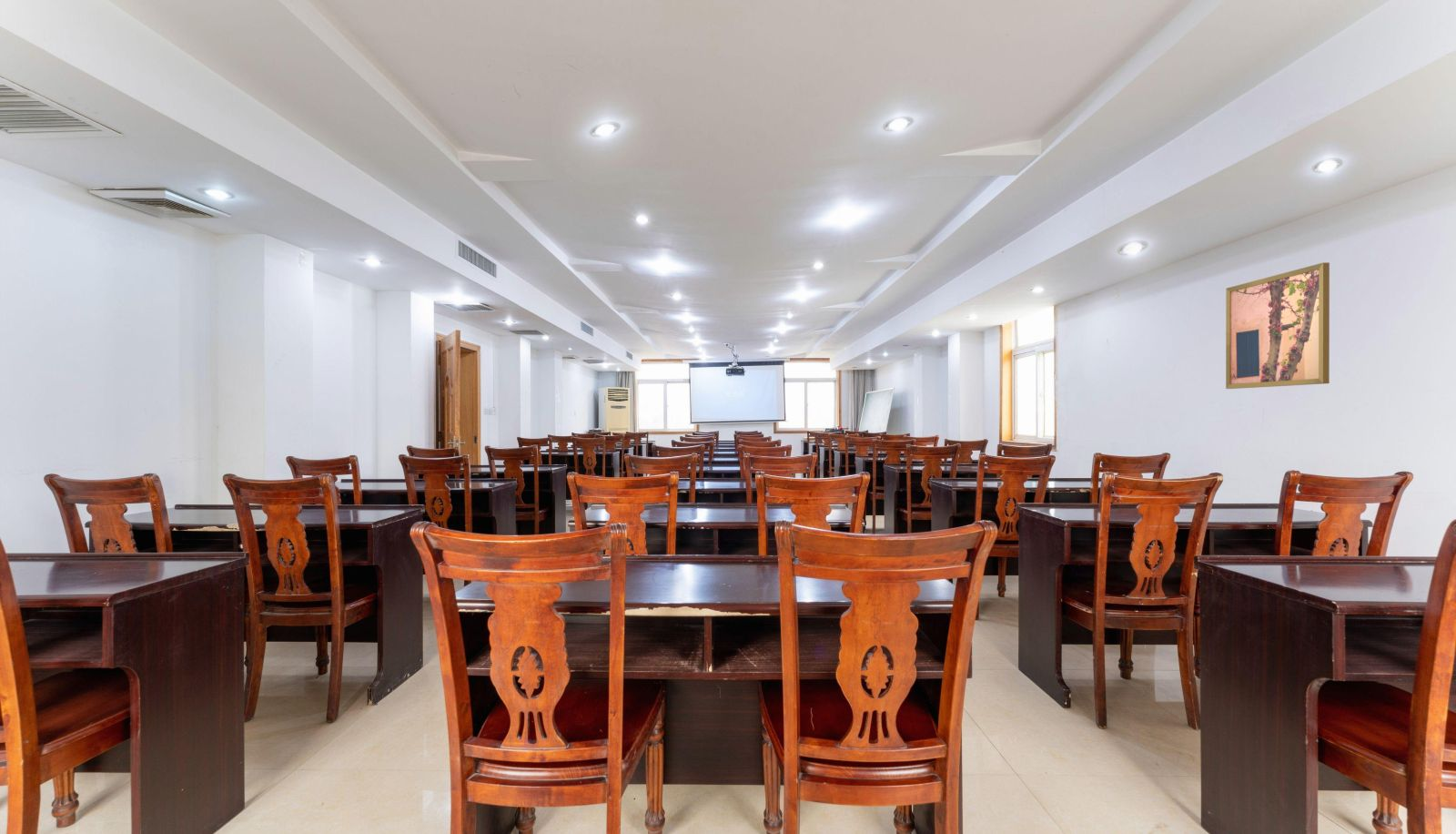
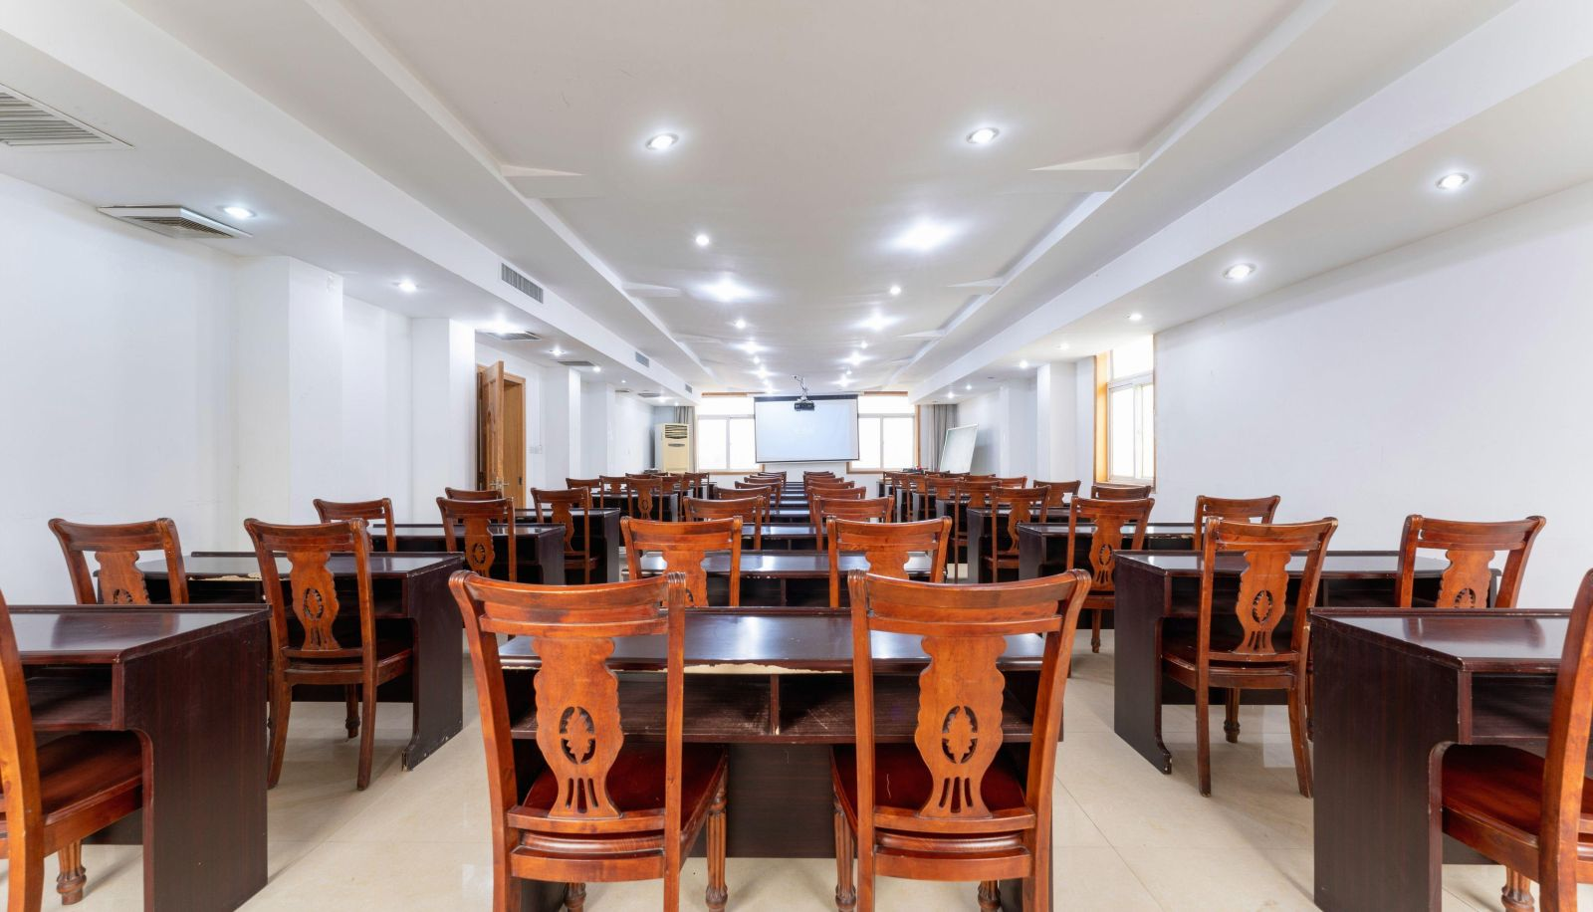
- wall art [1225,261,1330,390]
